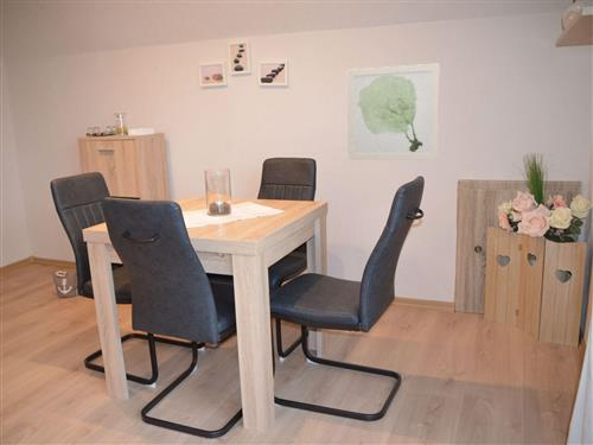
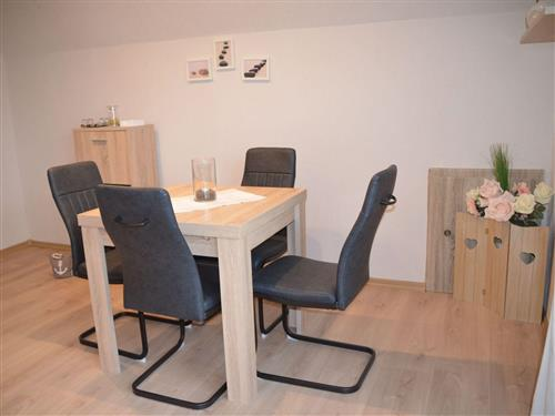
- wall art [346,63,440,161]
